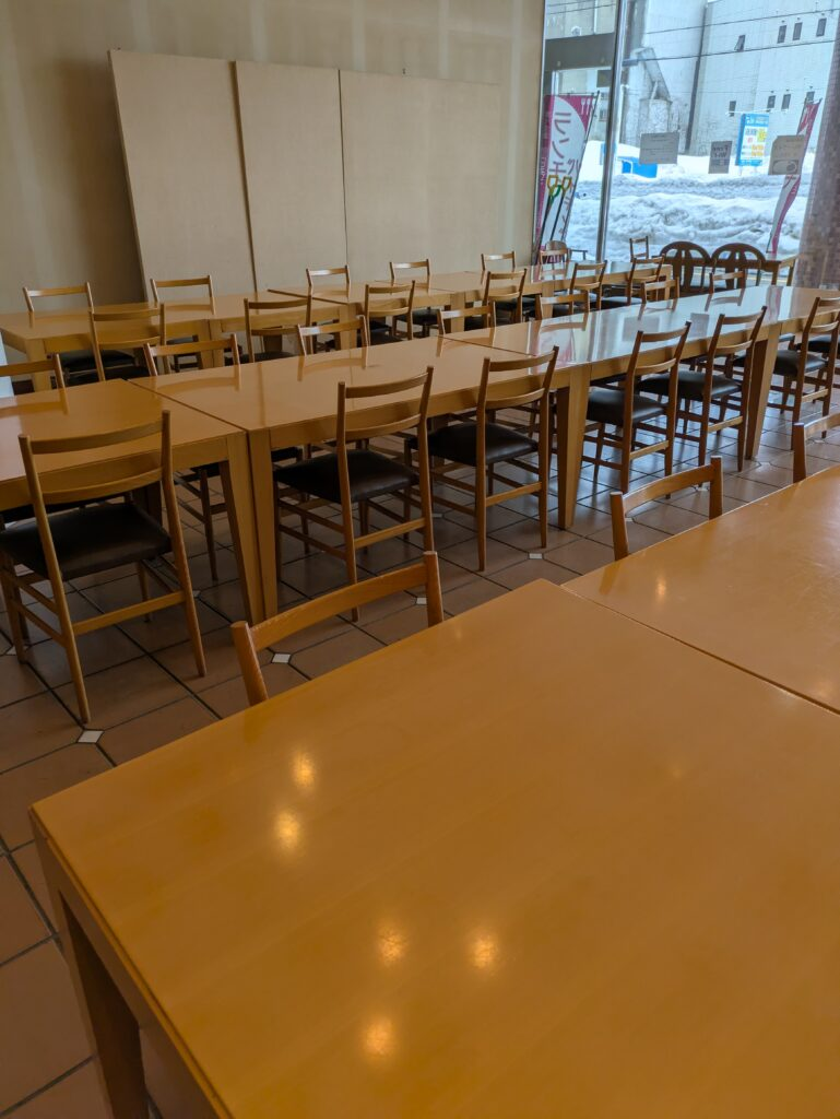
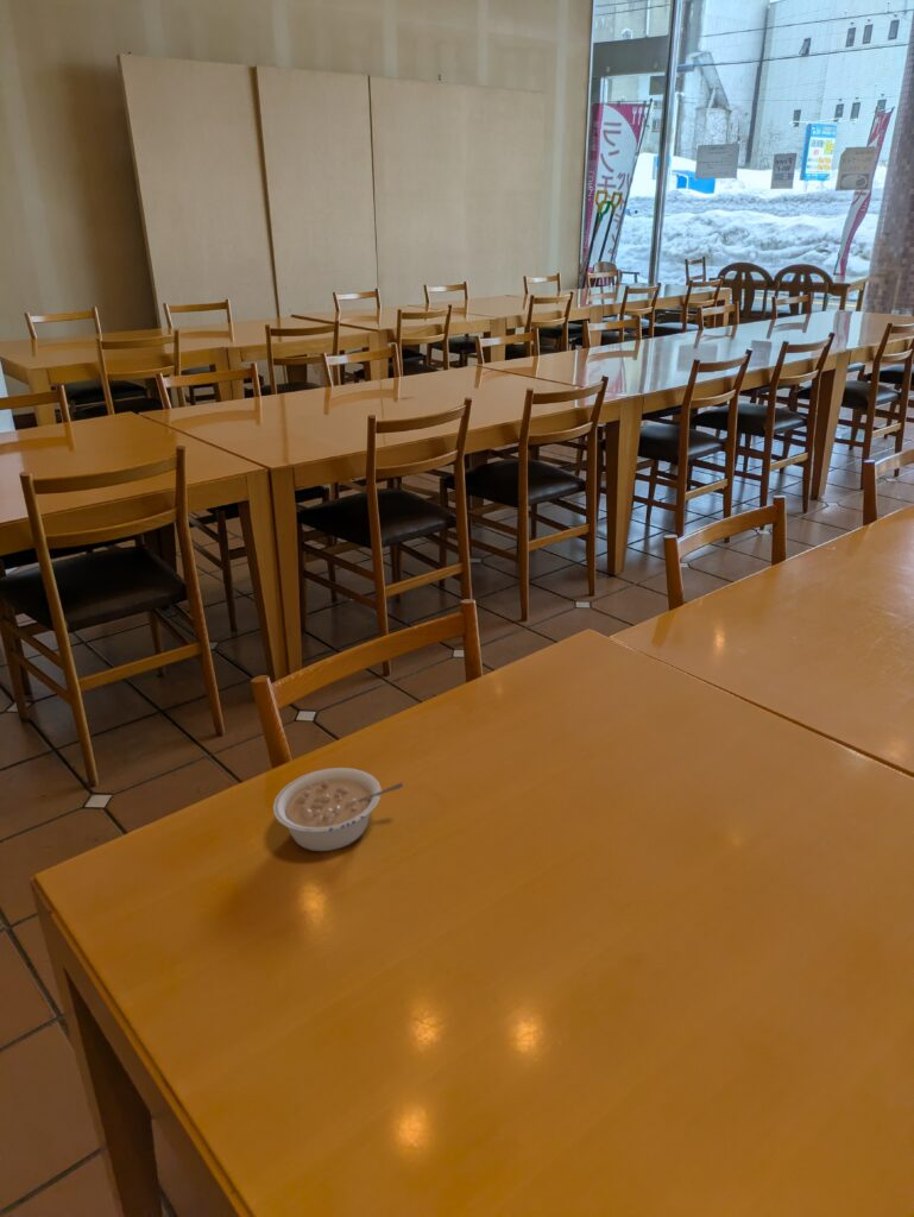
+ legume [272,767,404,852]
